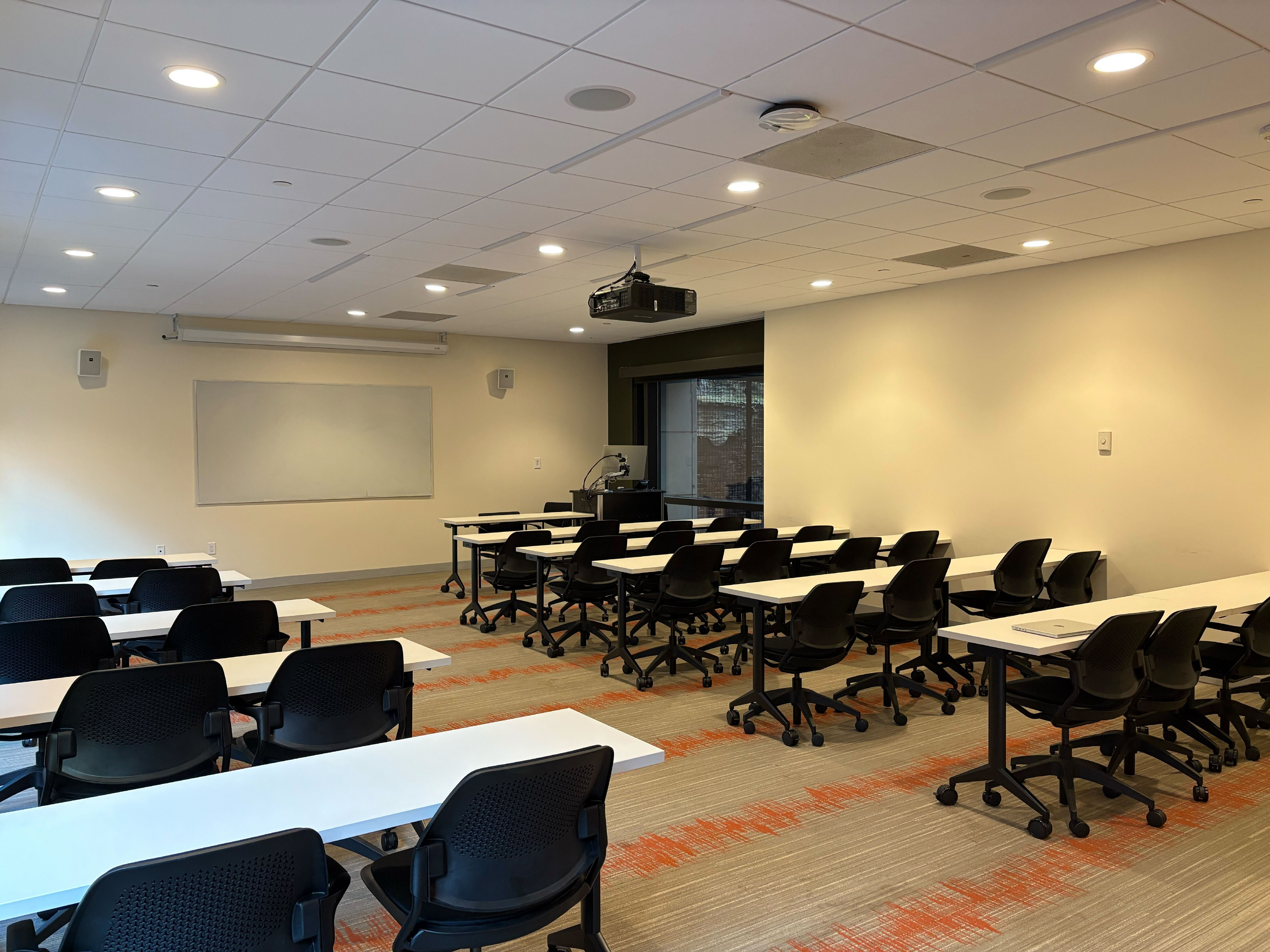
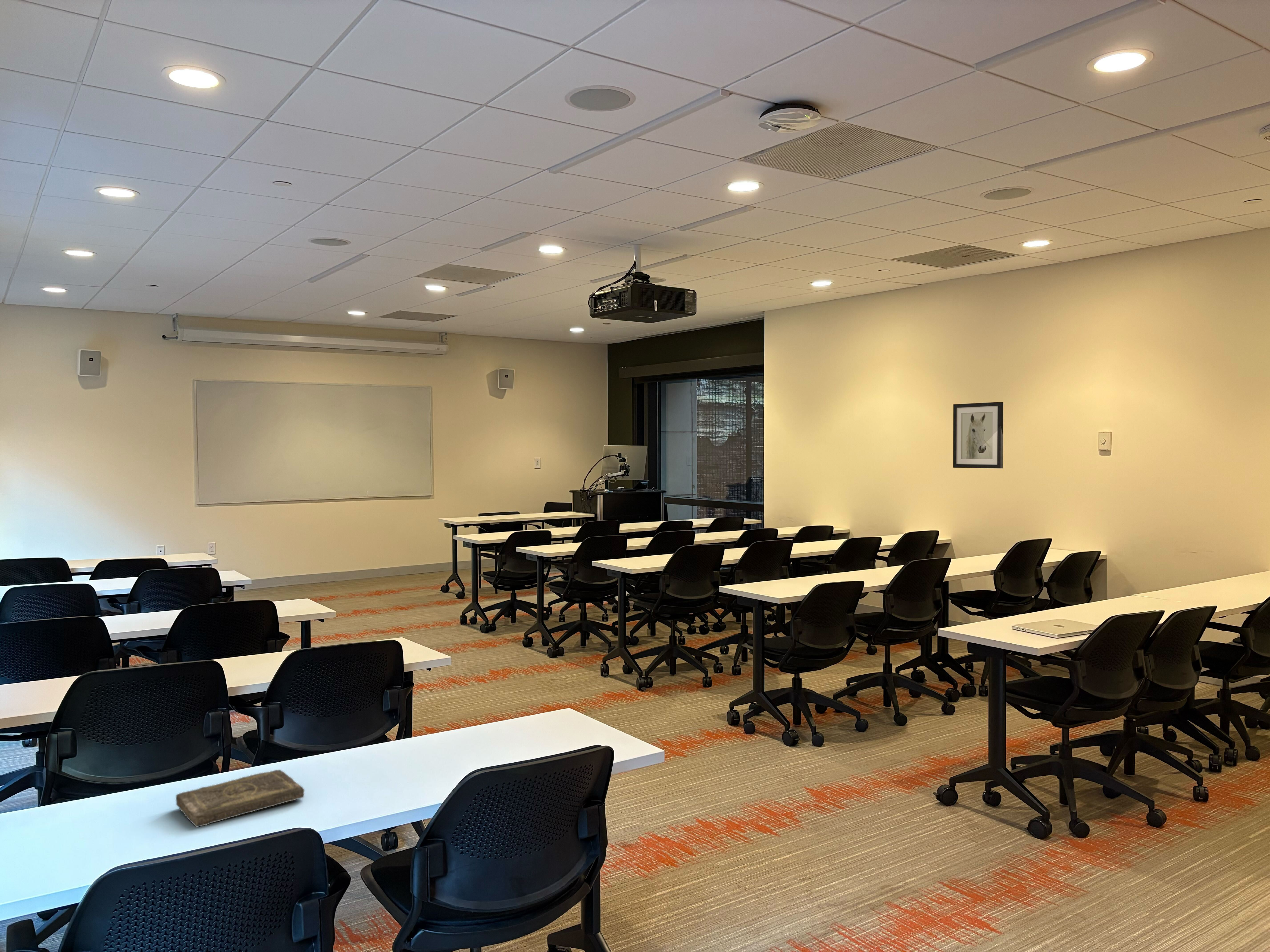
+ book [175,769,305,827]
+ wall art [953,402,1004,469]
